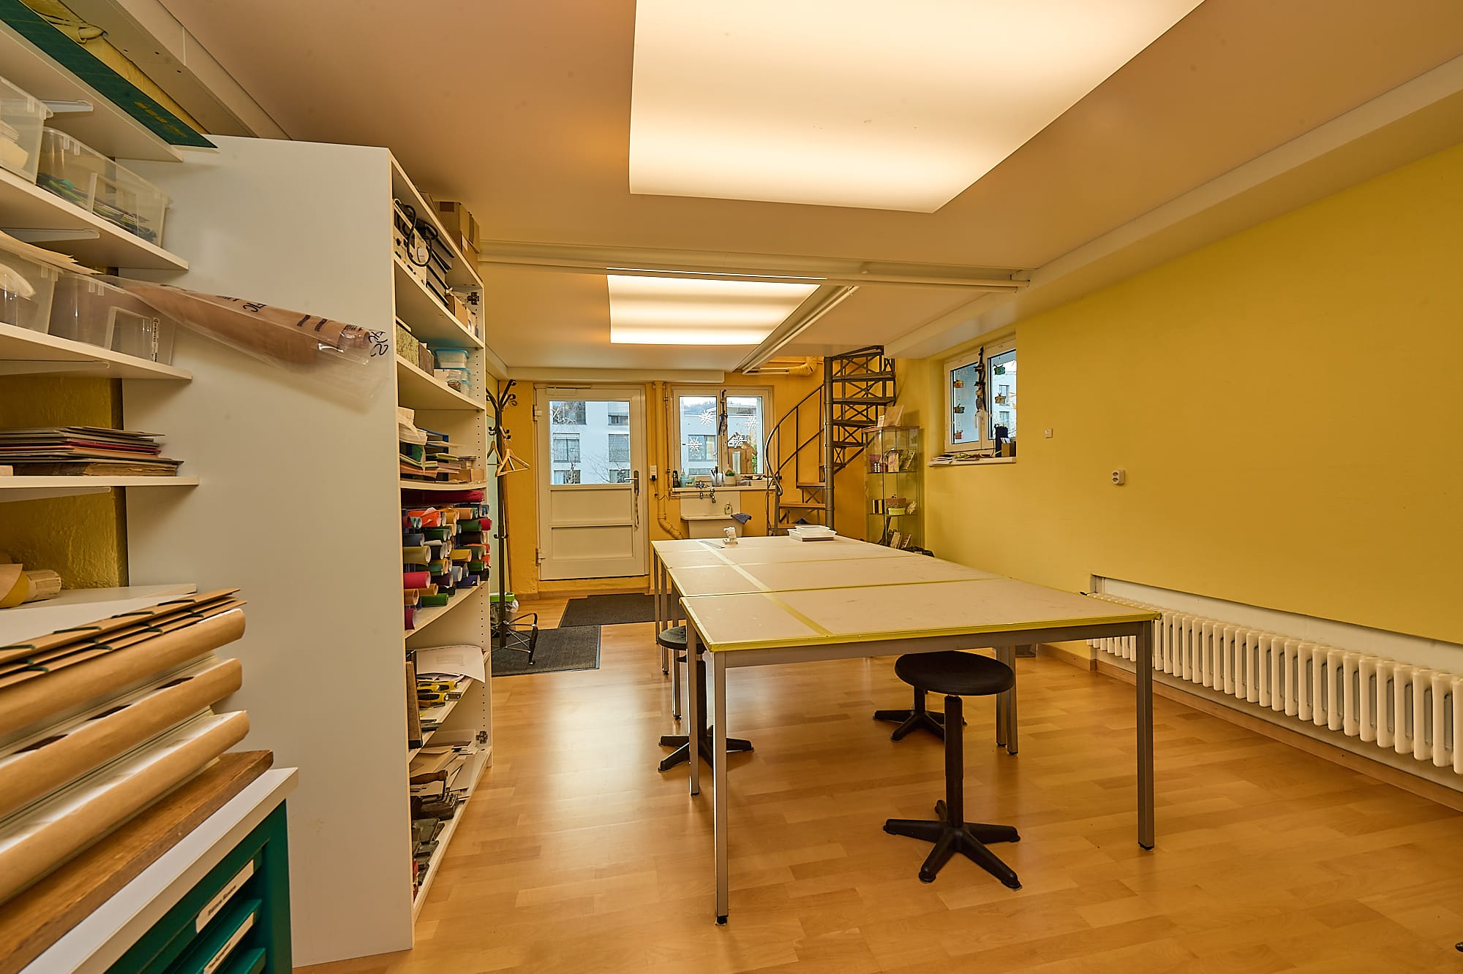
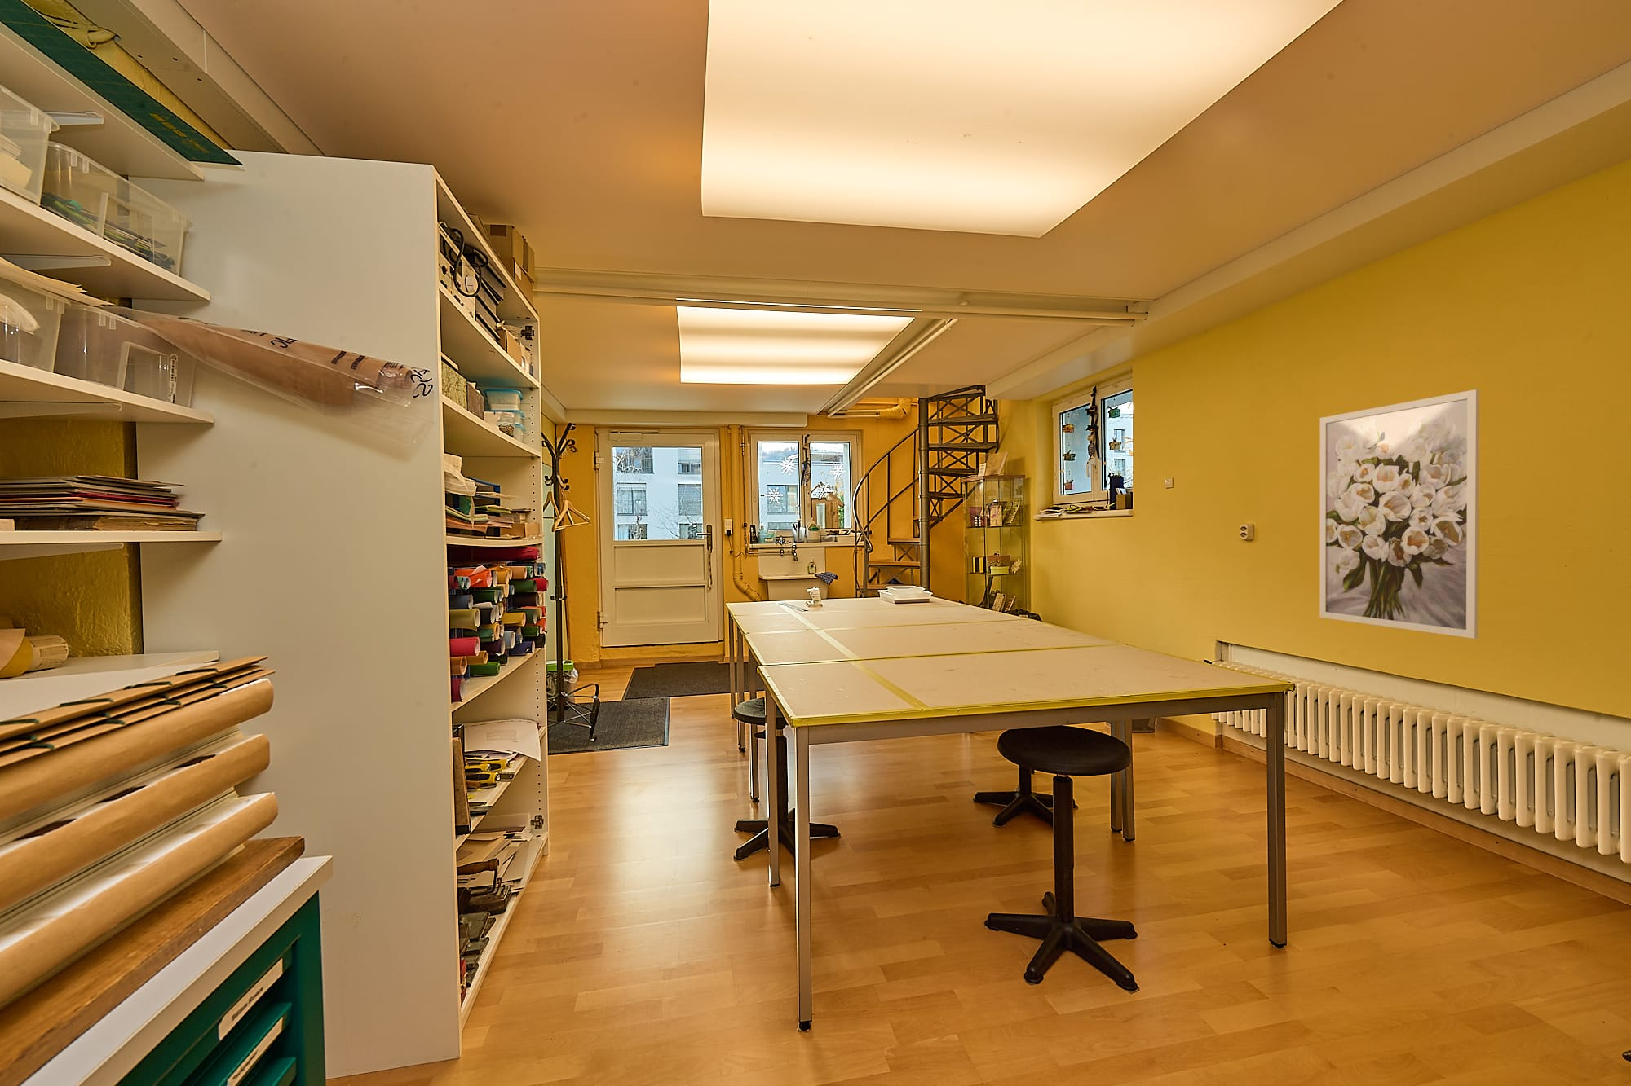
+ wall art [1318,389,1481,640]
